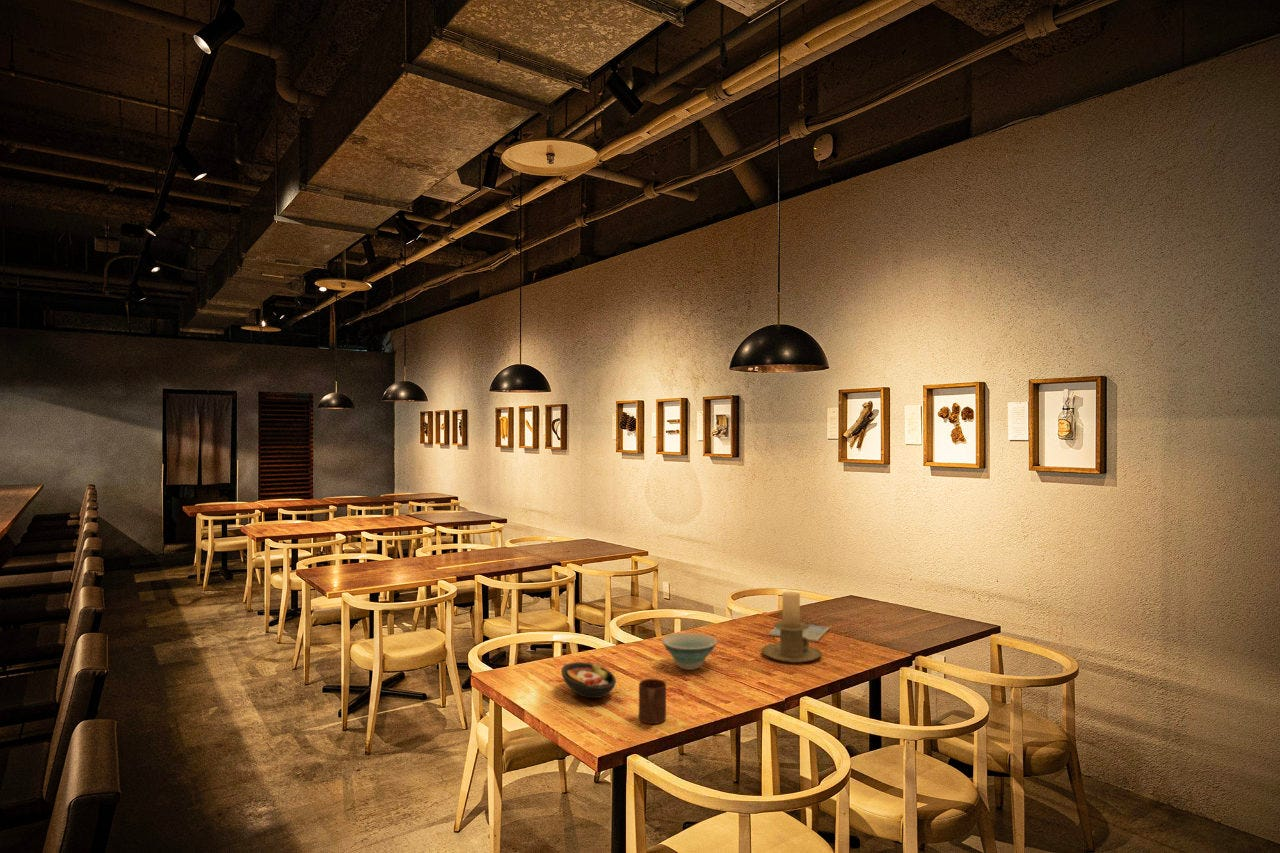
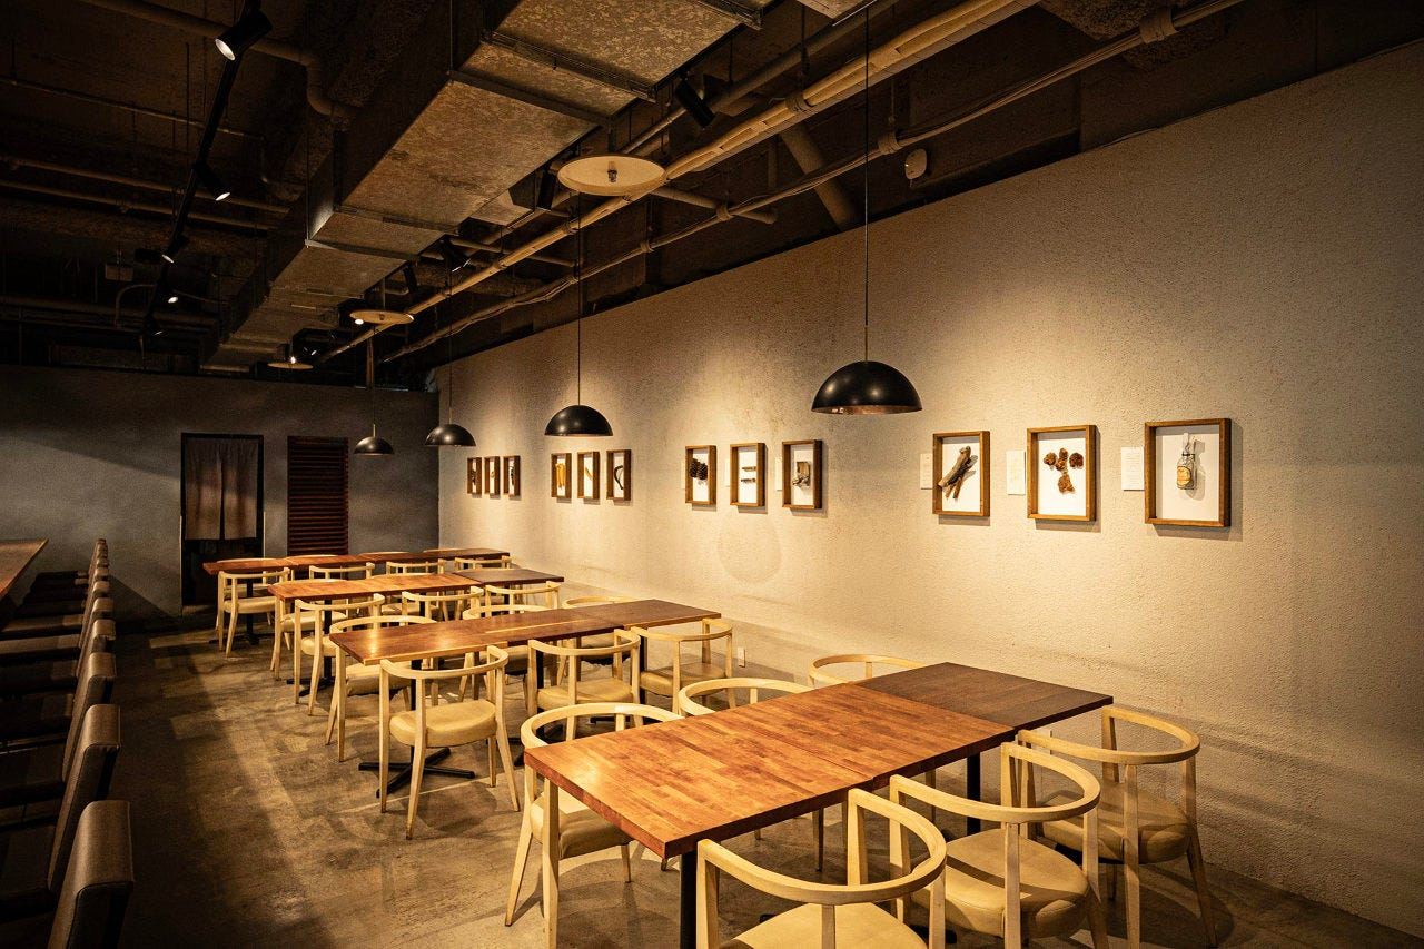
- cup [638,678,667,725]
- drink coaster [768,624,830,643]
- bowl [660,632,719,671]
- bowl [560,661,617,699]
- candle holder [761,591,823,664]
